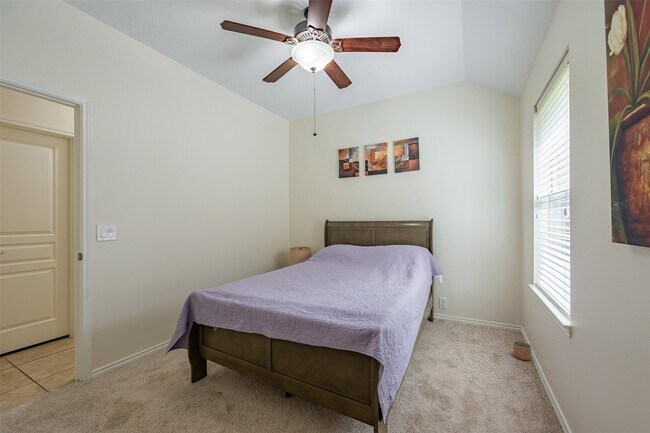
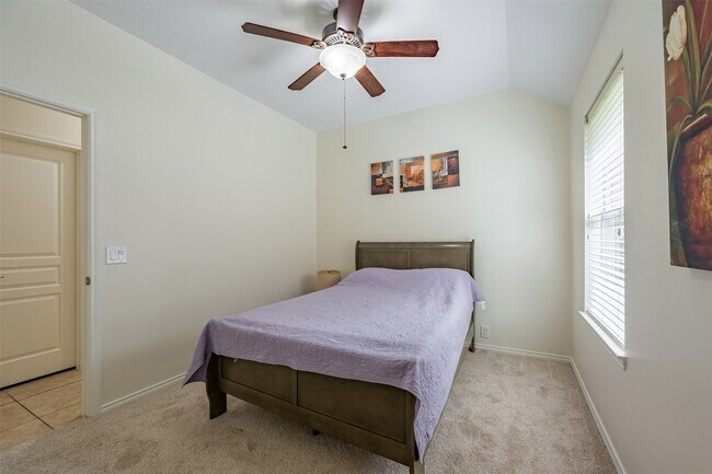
- planter [512,340,532,361]
